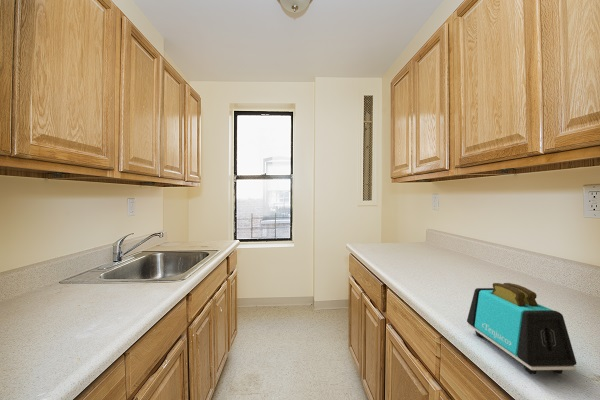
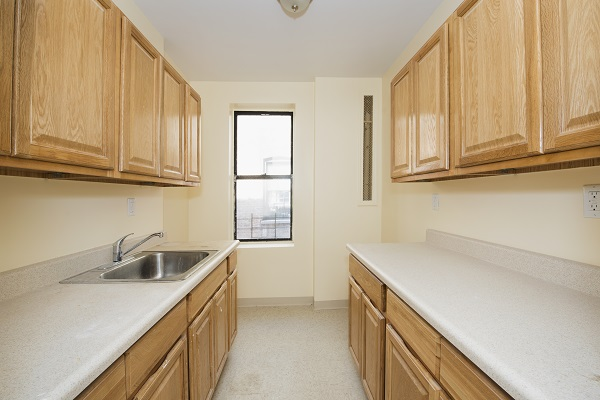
- toaster [466,282,577,375]
